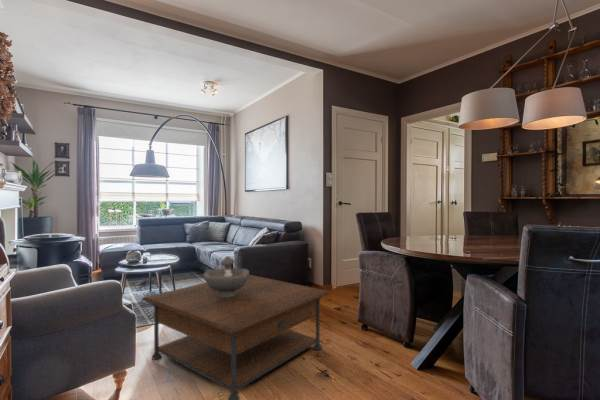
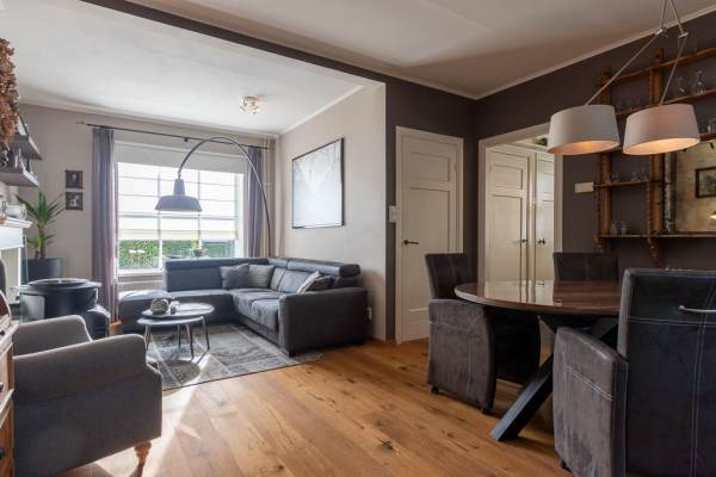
- coffee table [141,274,331,400]
- decorative bowl [203,255,250,297]
